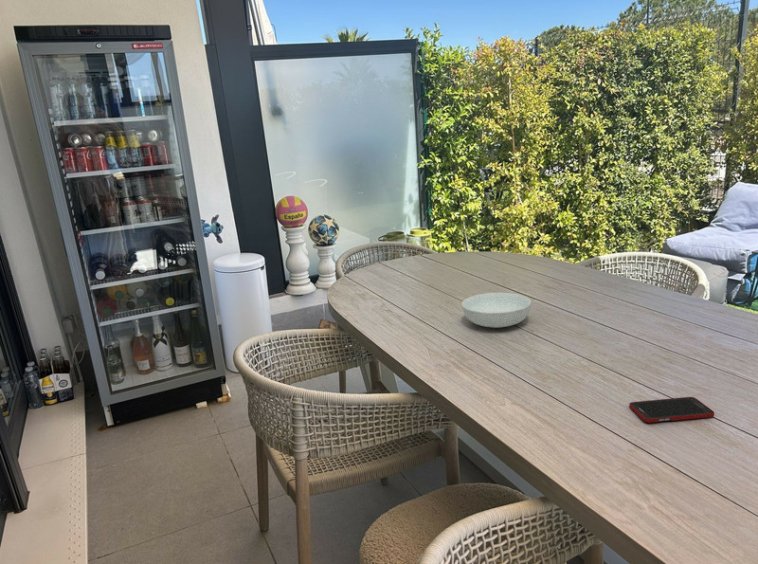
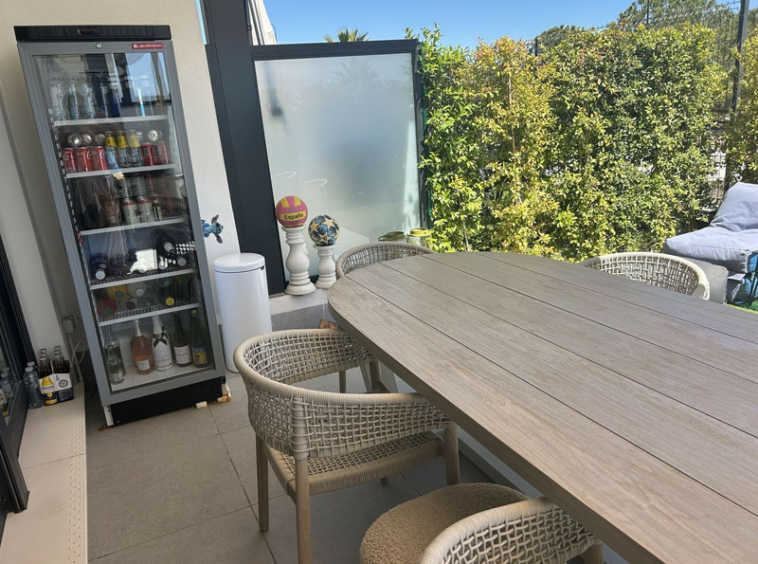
- cell phone [628,396,715,424]
- serving bowl [461,292,532,329]
